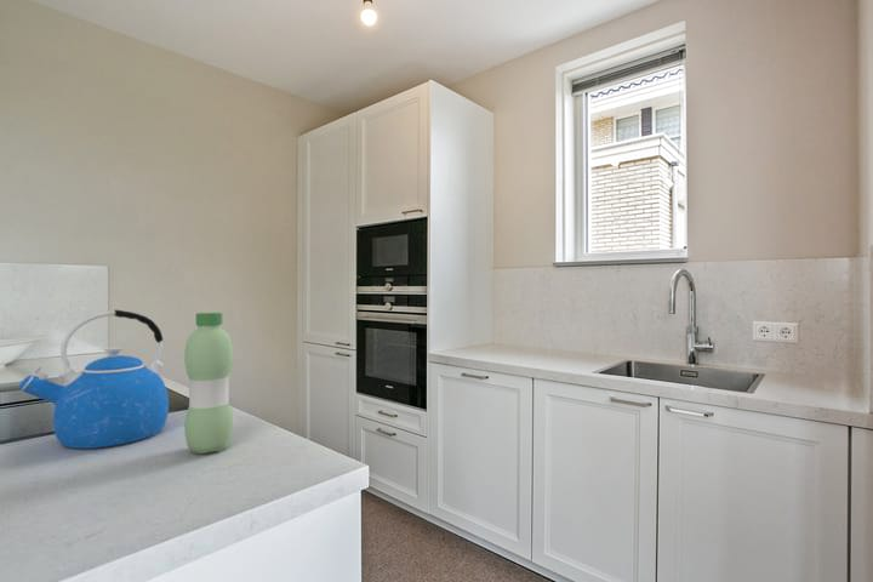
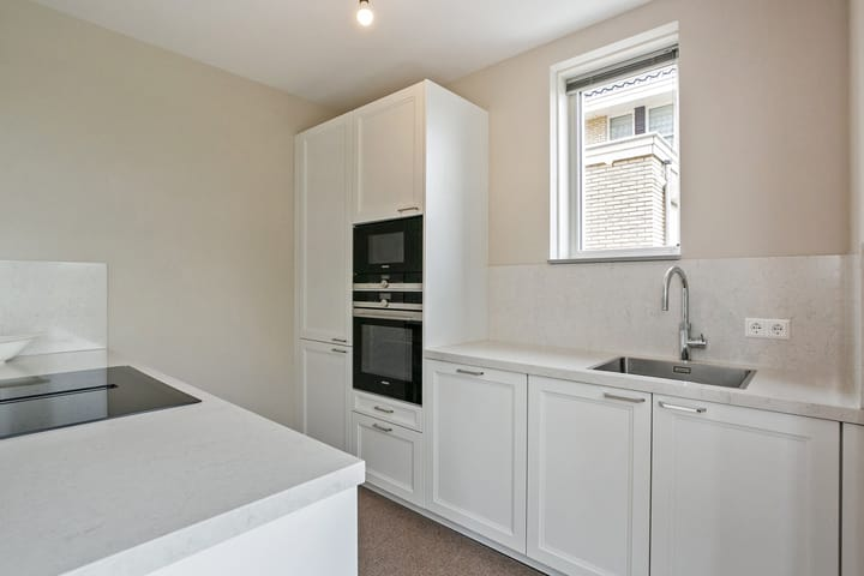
- kettle [18,309,170,450]
- water bottle [183,312,234,455]
